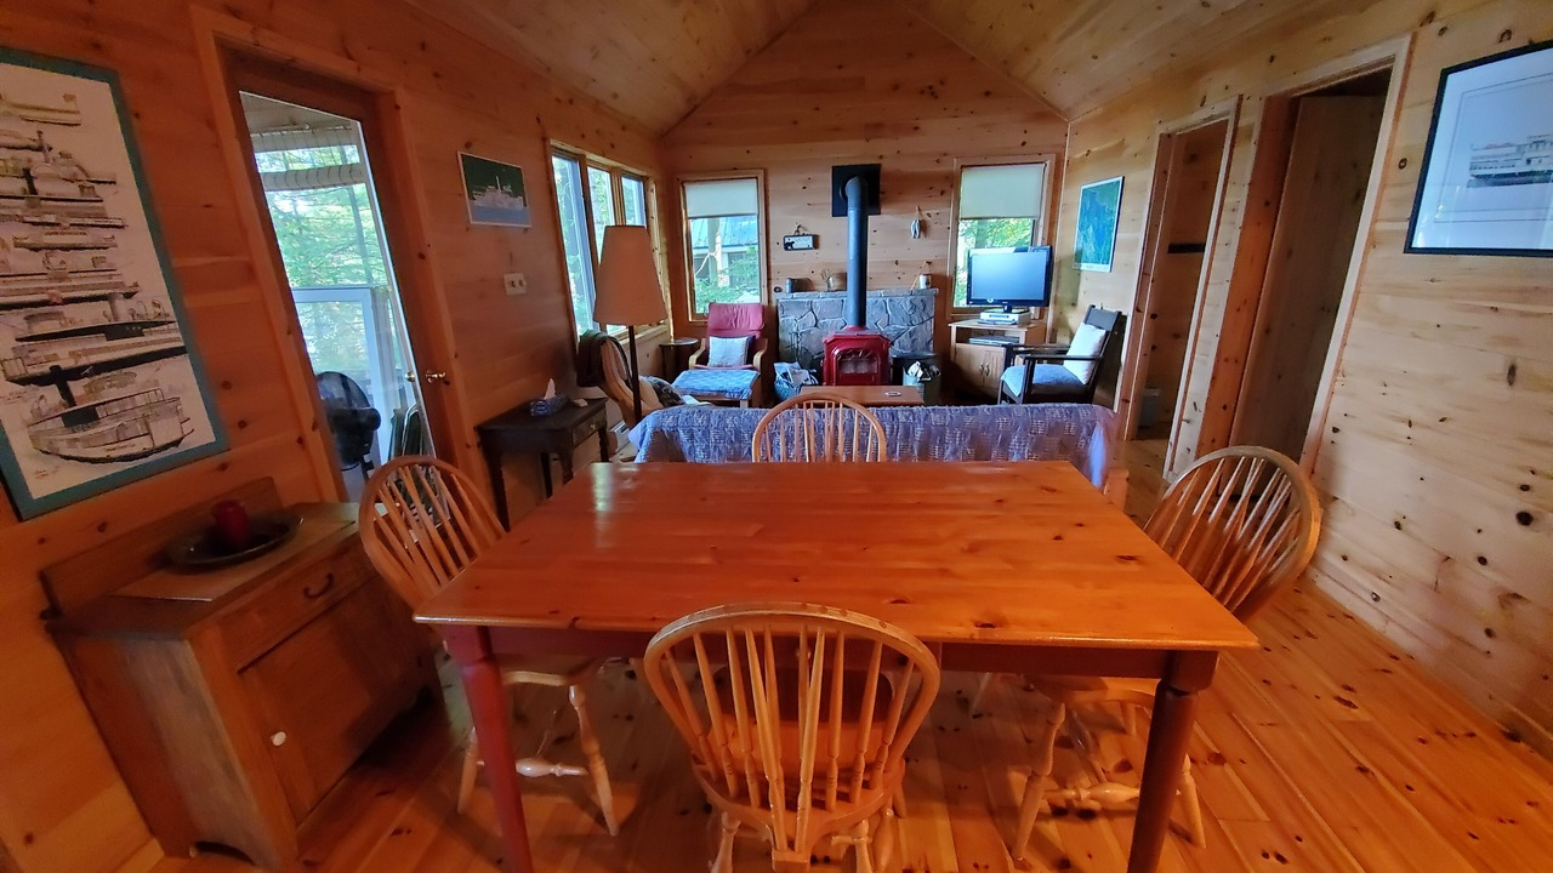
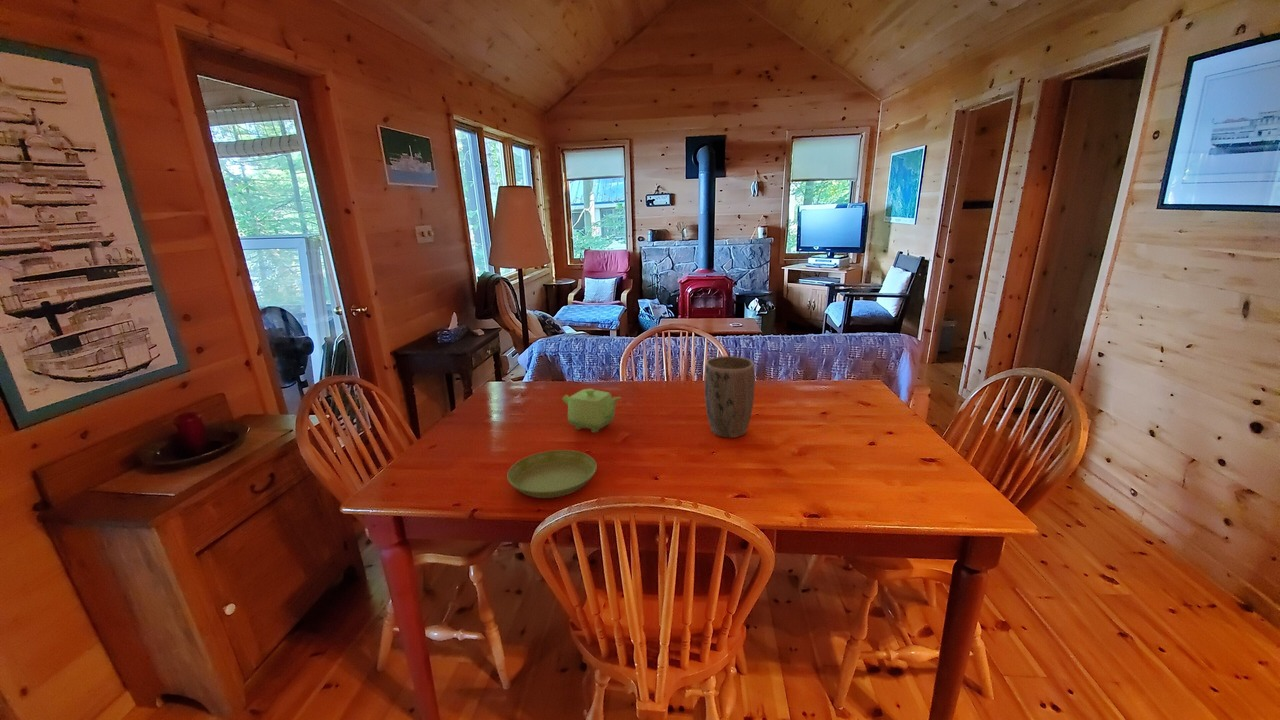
+ teapot [561,388,622,434]
+ plant pot [704,355,756,439]
+ saucer [506,449,598,499]
